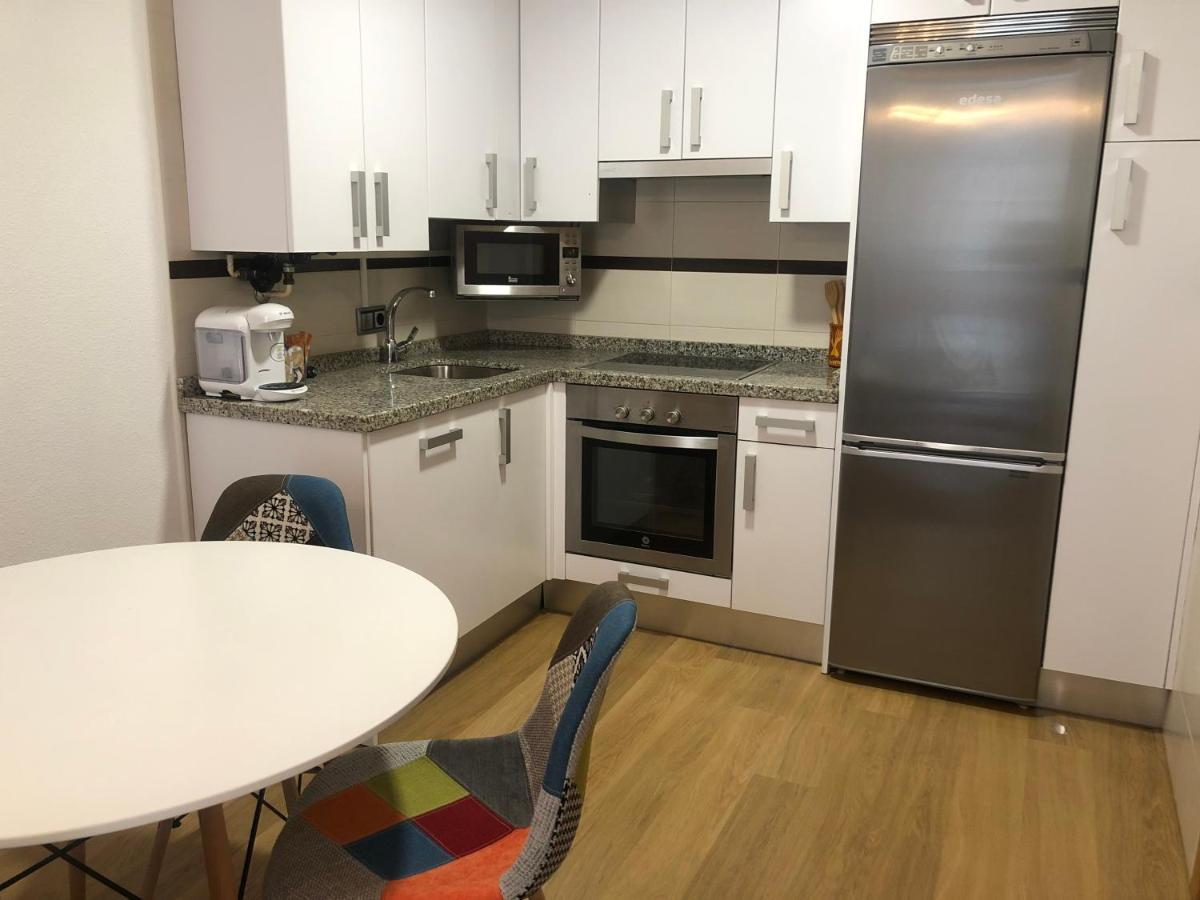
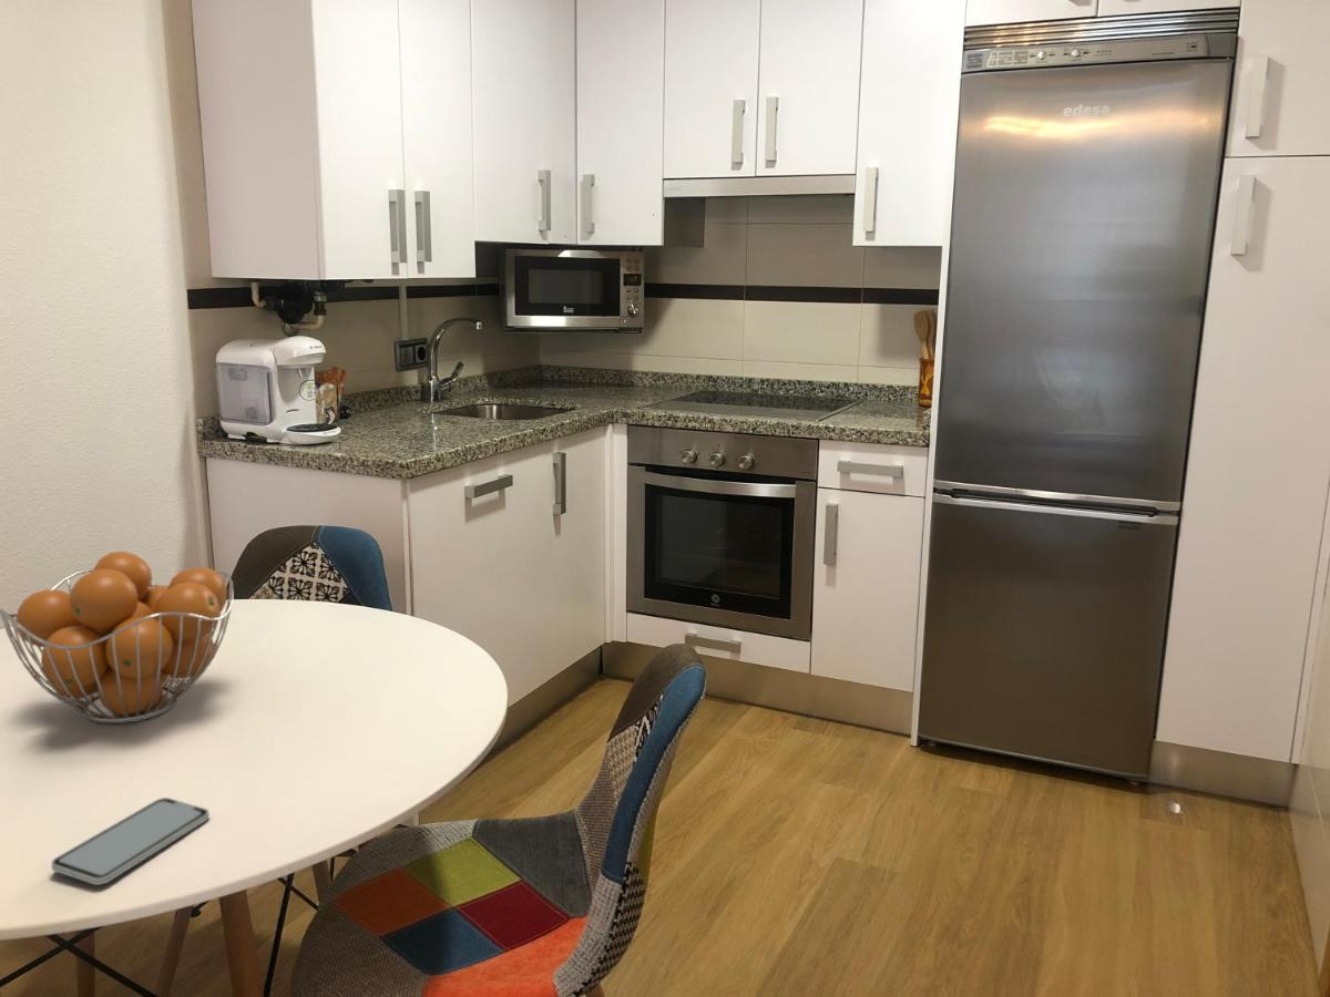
+ fruit basket [0,551,234,724]
+ smartphone [50,796,211,886]
